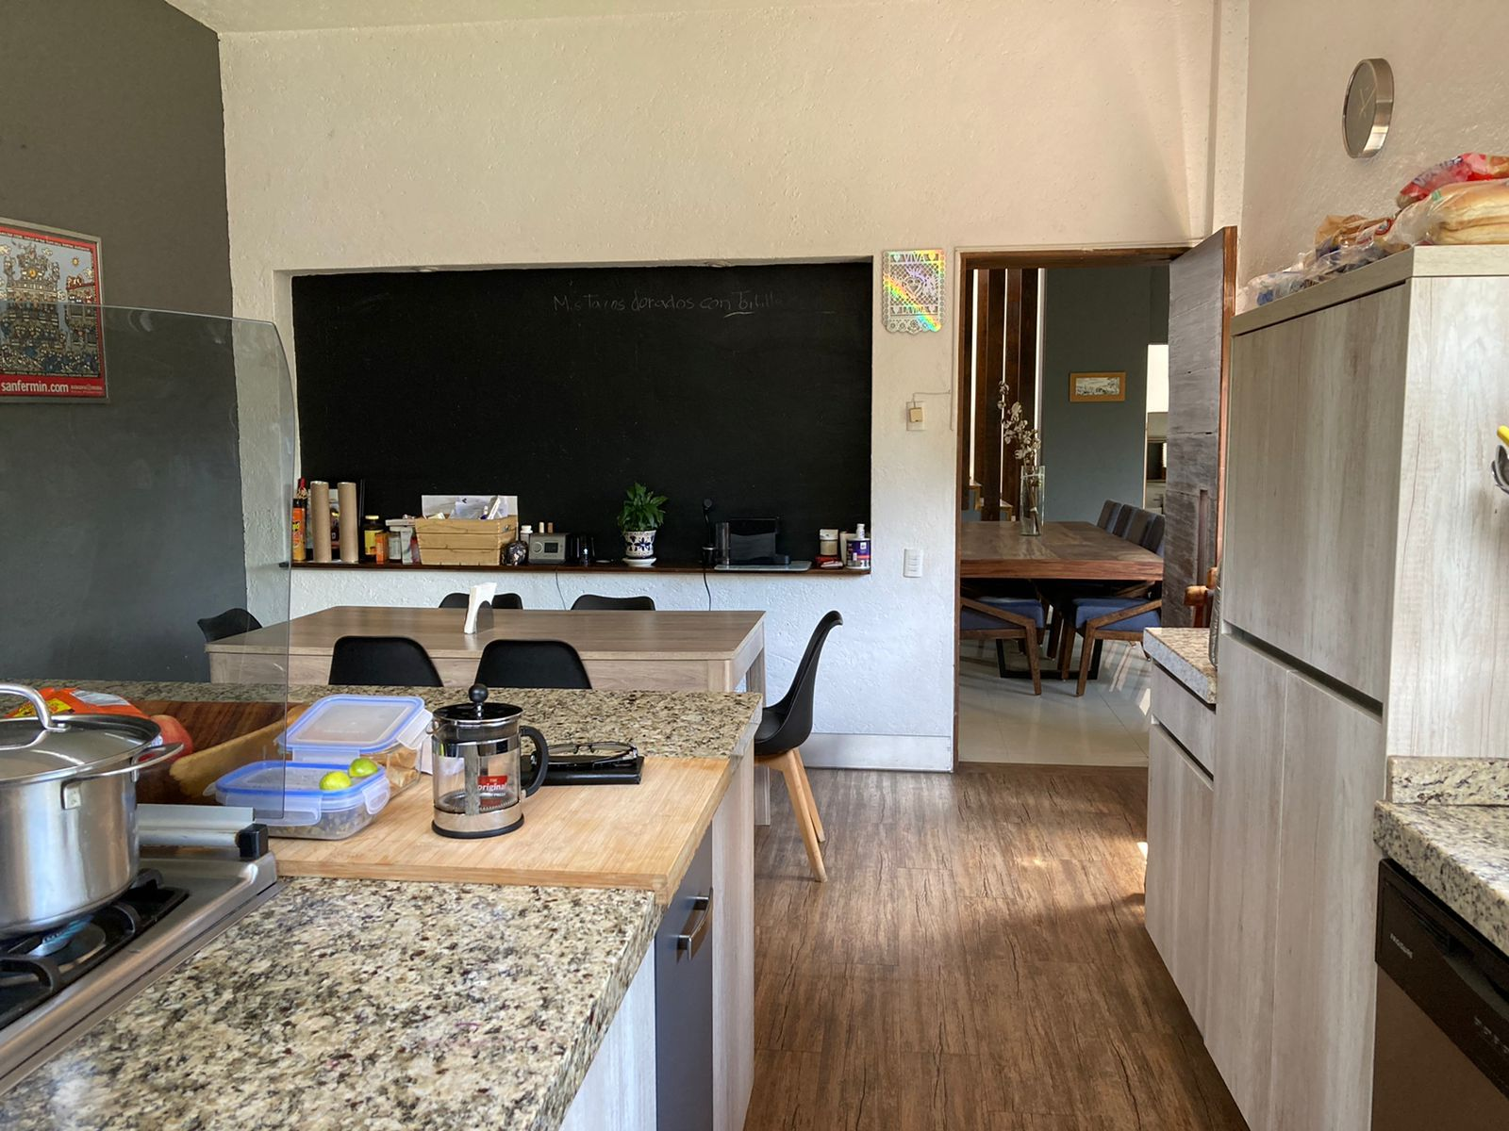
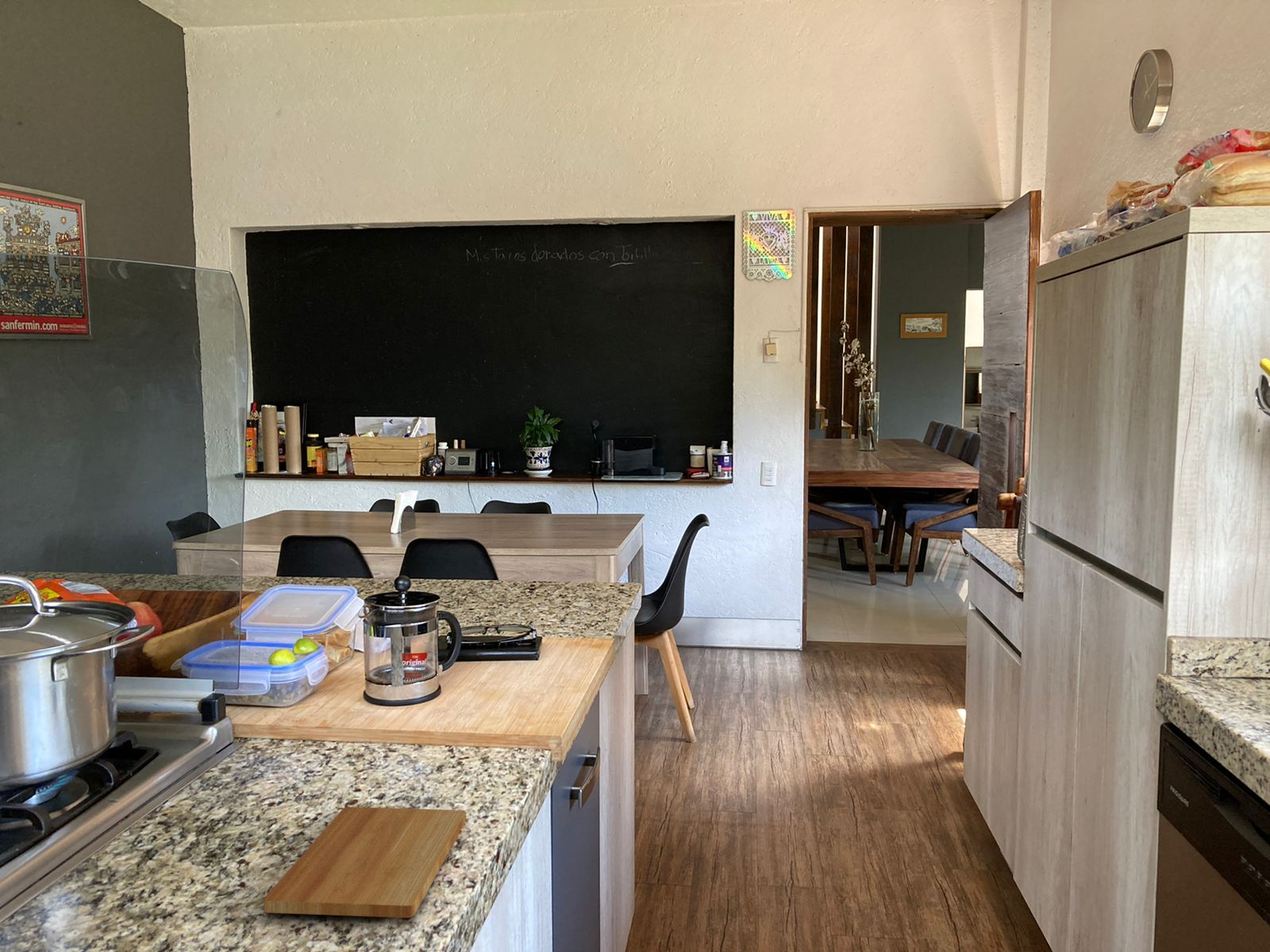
+ cutting board [263,806,467,919]
